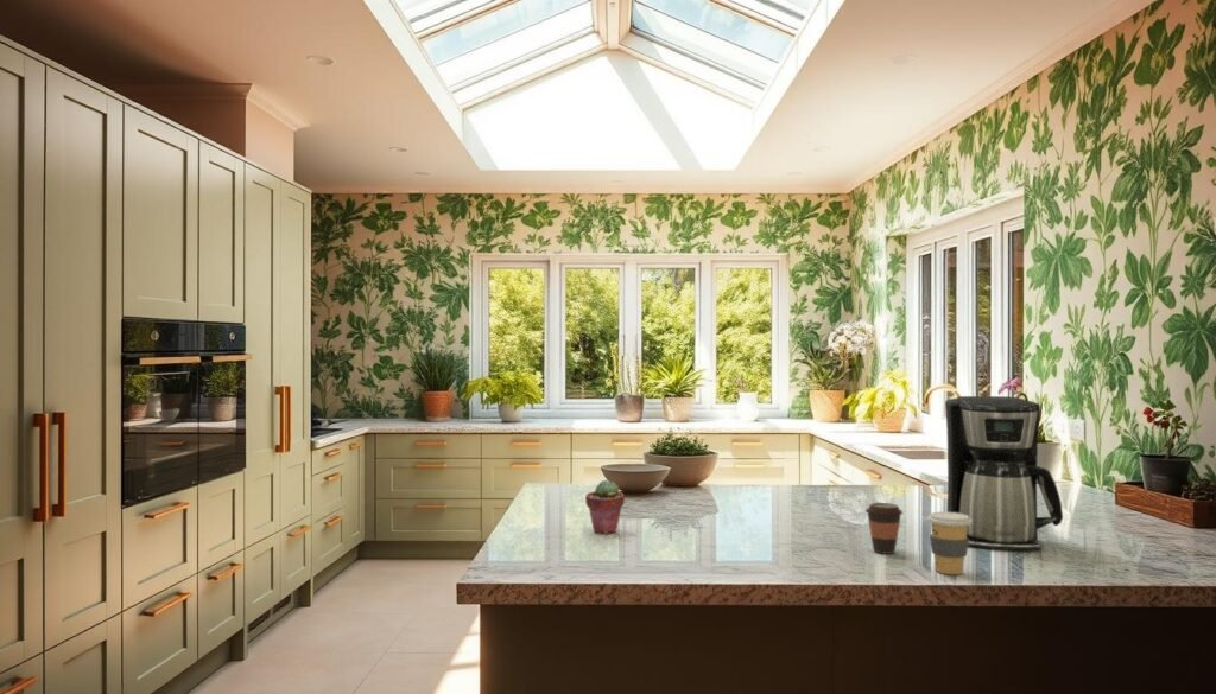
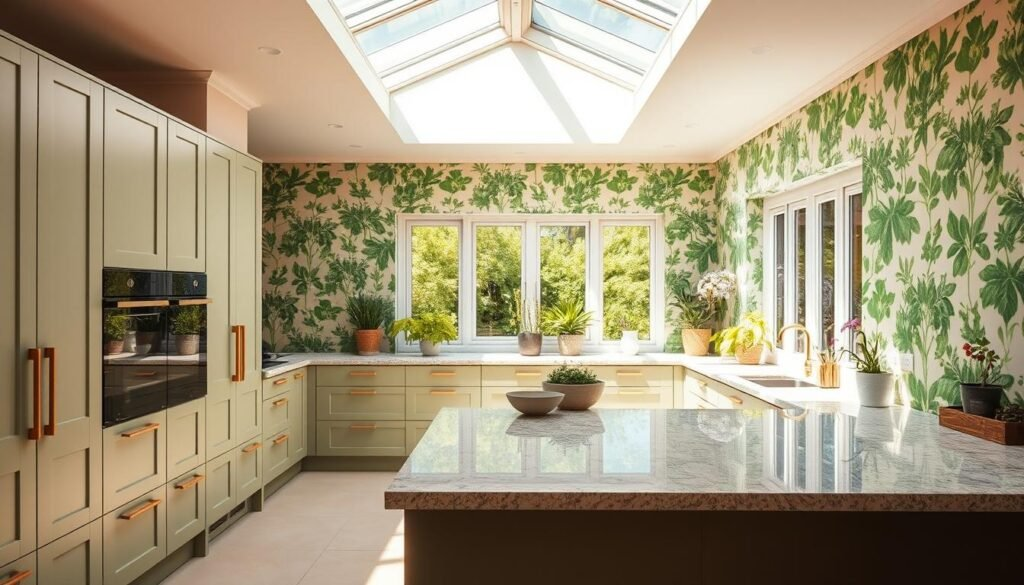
- coffee cup [864,502,904,555]
- coffee cup [926,511,973,575]
- coffee maker [944,395,1064,552]
- potted succulent [584,478,626,535]
